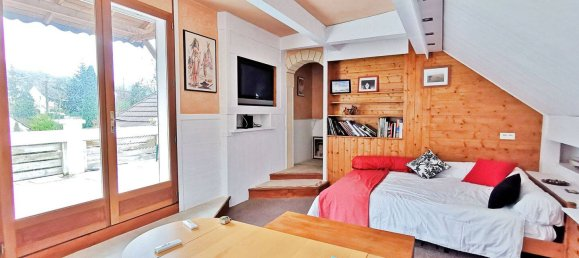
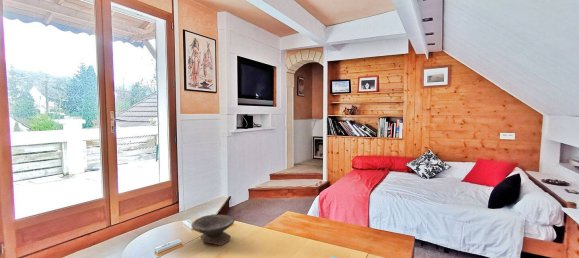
+ bowl [190,213,235,246]
